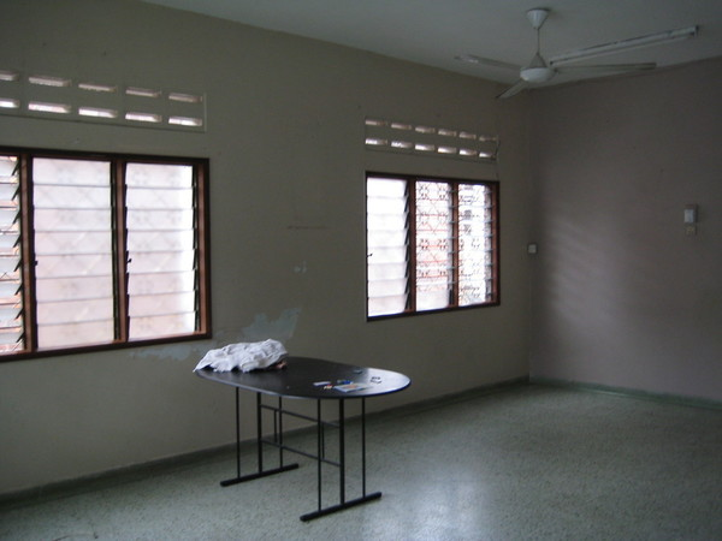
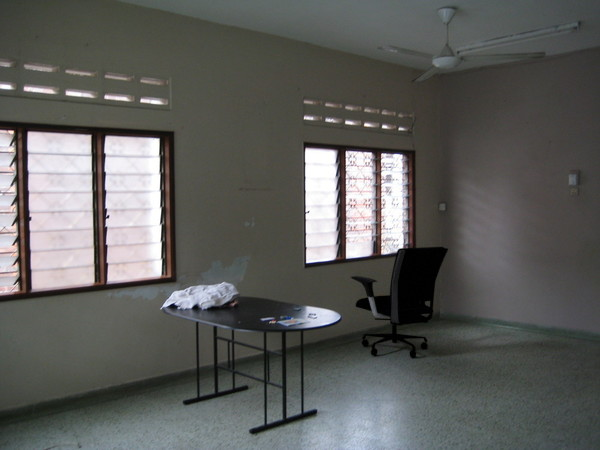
+ office chair [350,246,449,359]
